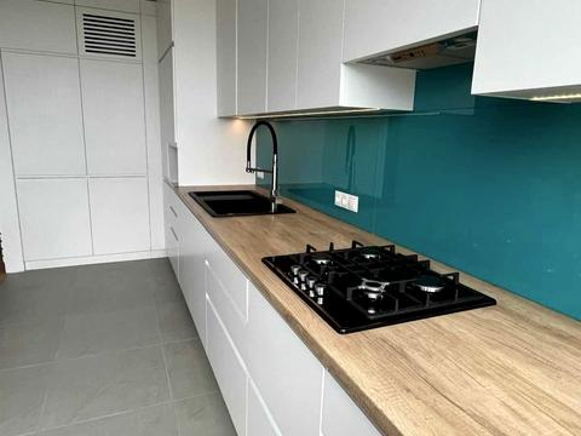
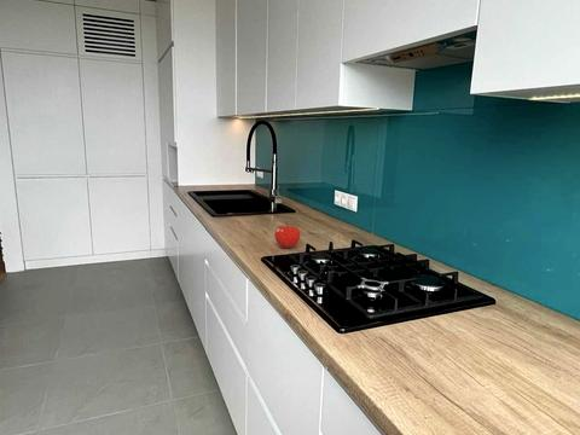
+ fruit [273,221,301,249]
